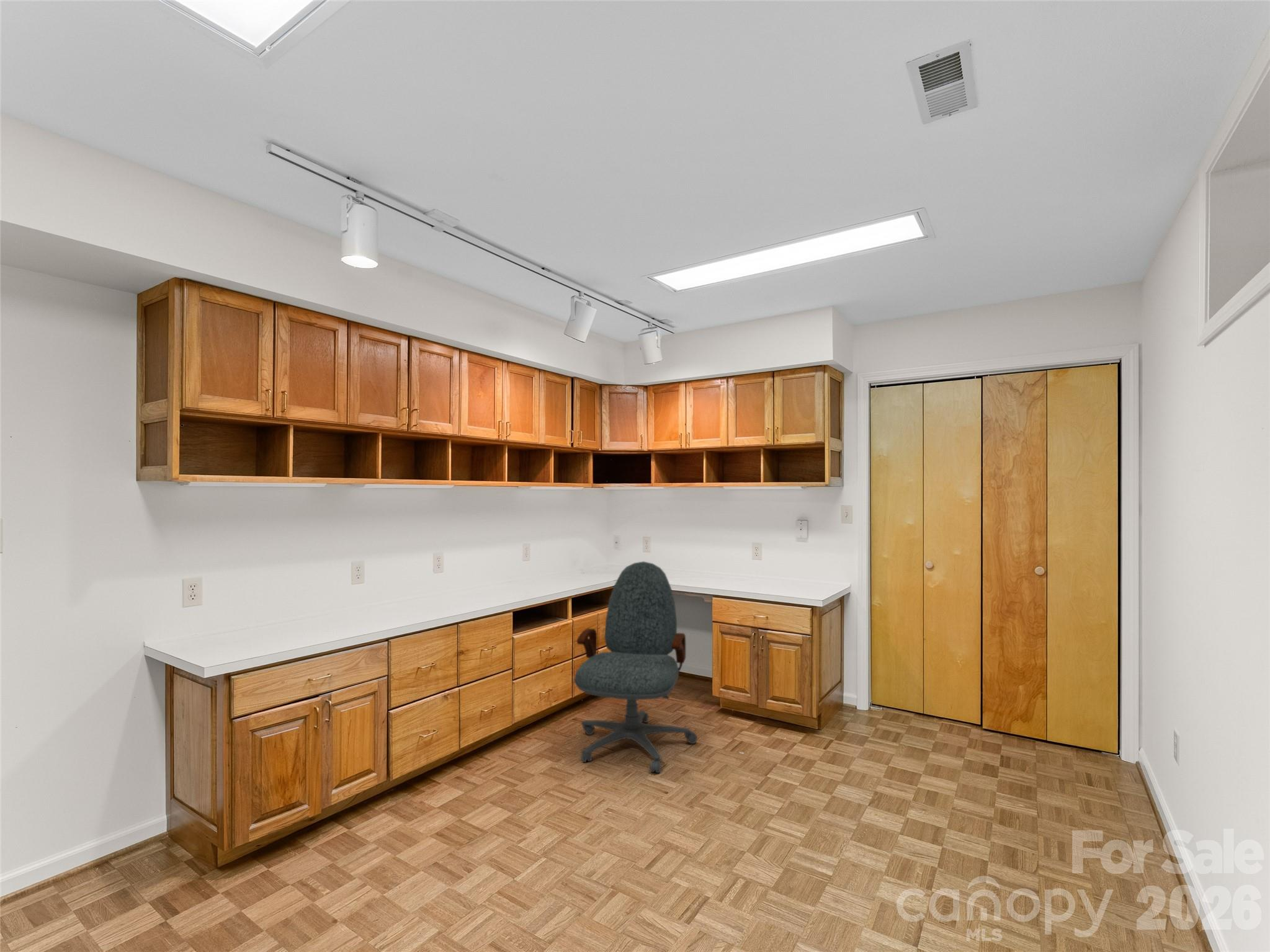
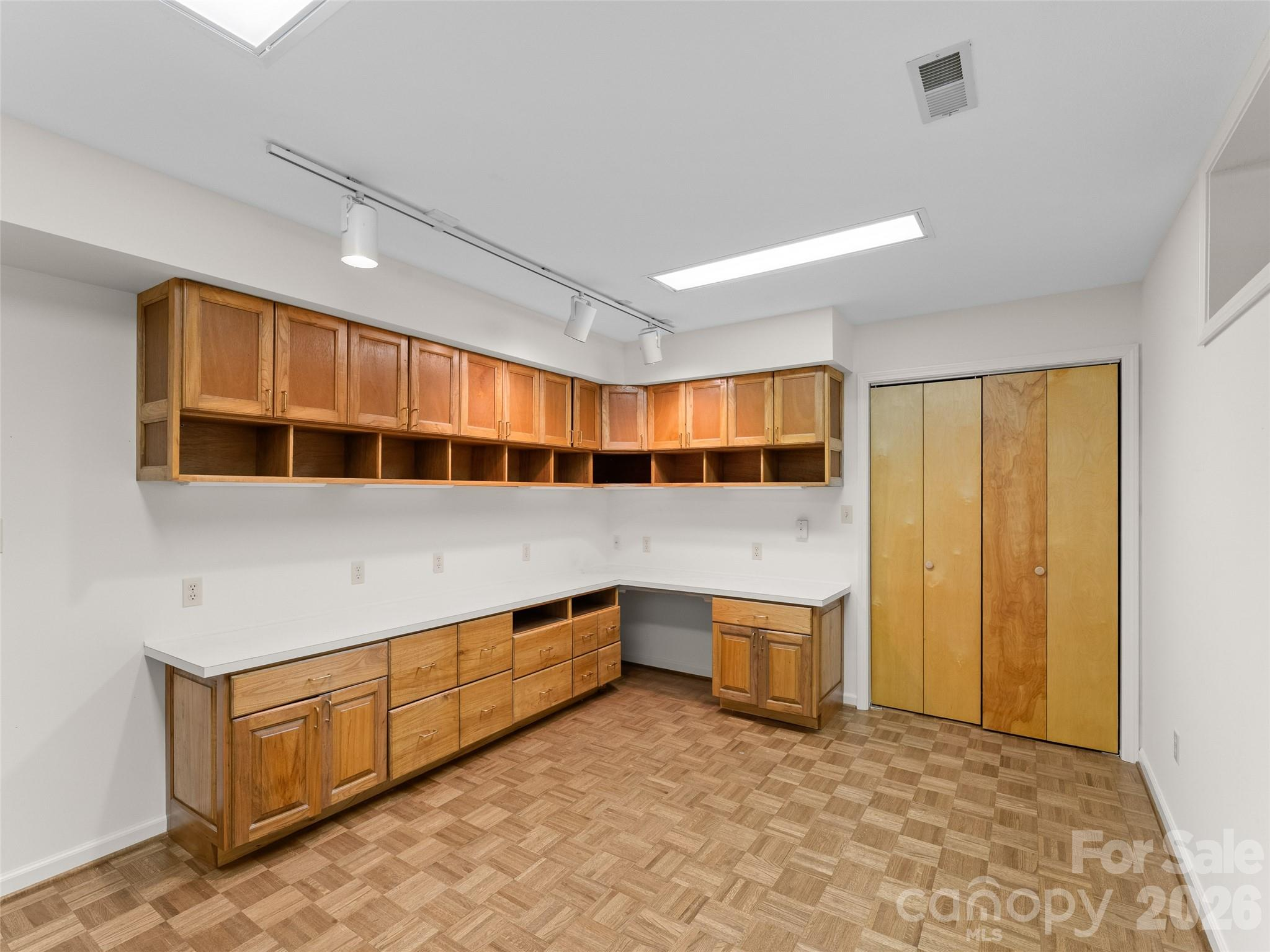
- office chair [573,561,698,773]
